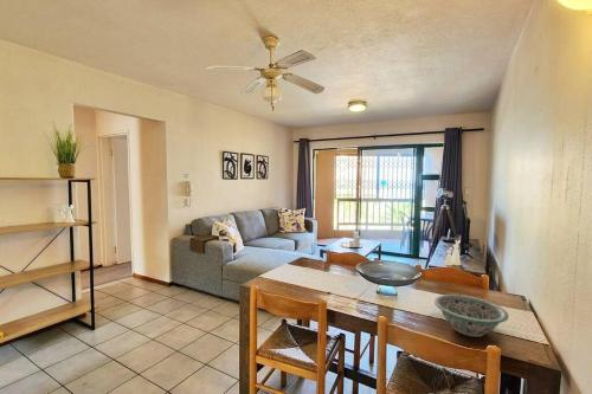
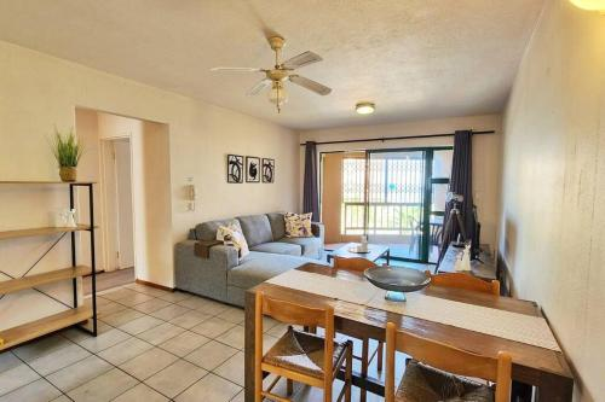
- decorative bowl [433,293,509,338]
